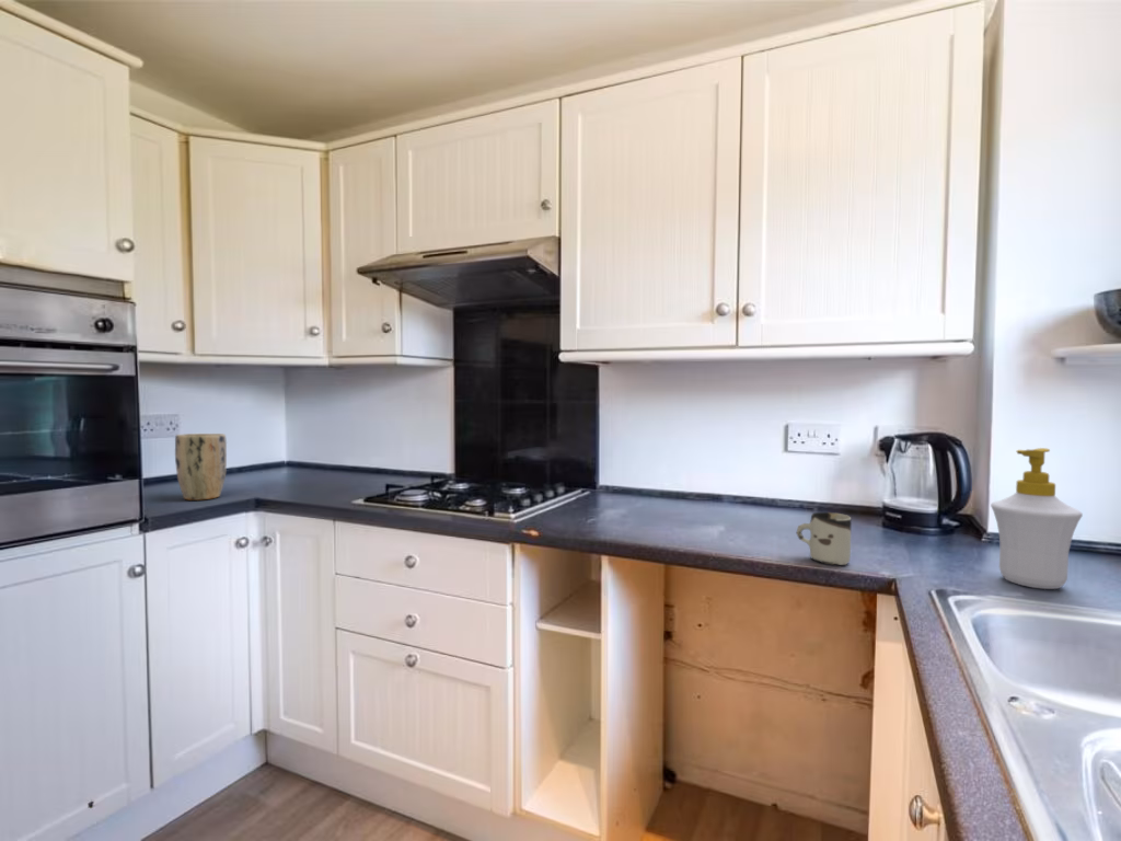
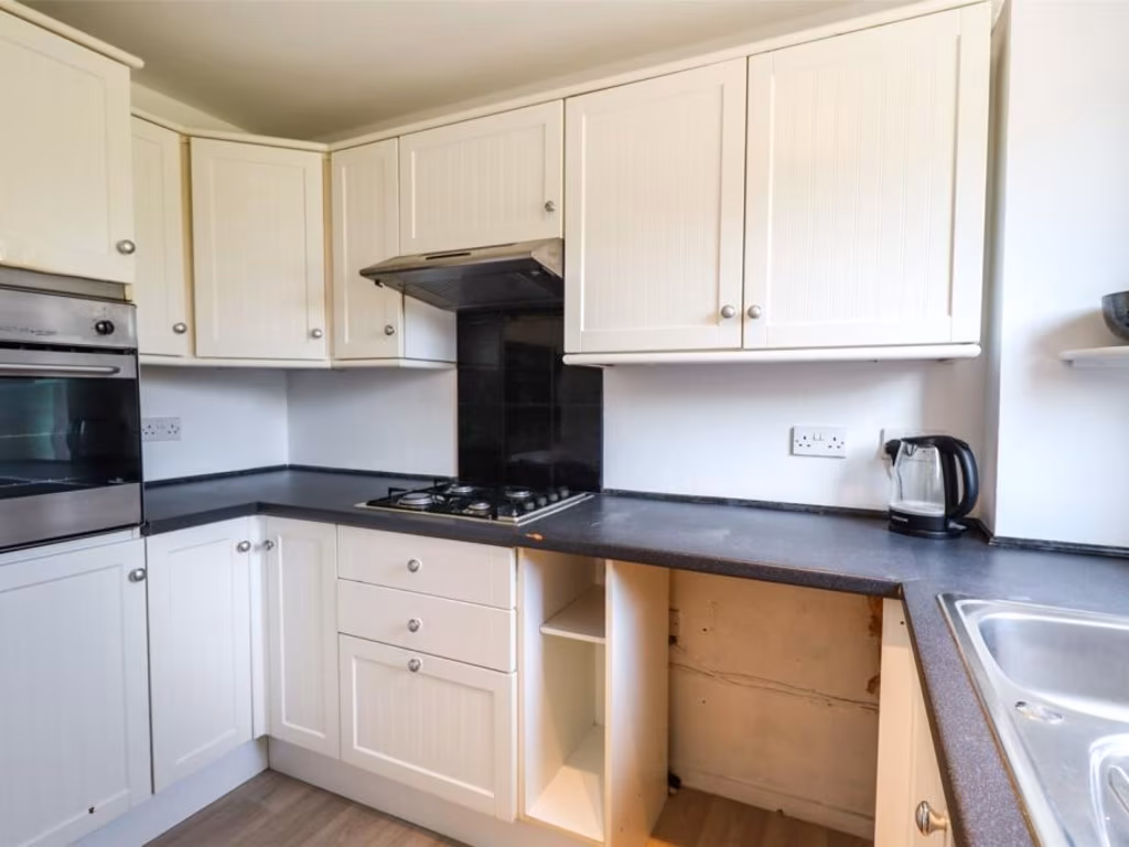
- plant pot [174,433,228,502]
- cup [796,511,853,566]
- soap bottle [990,447,1084,590]
